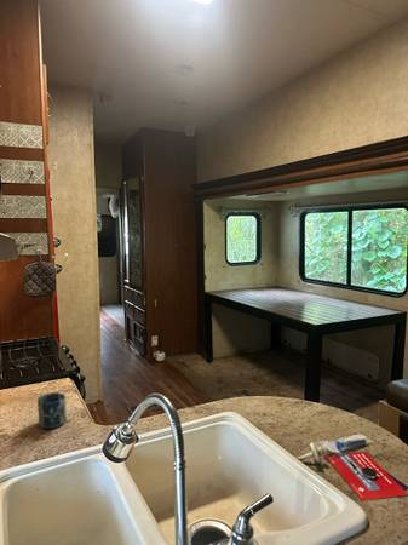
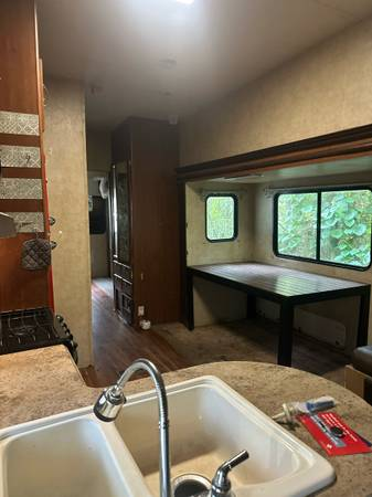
- cup [36,391,68,430]
